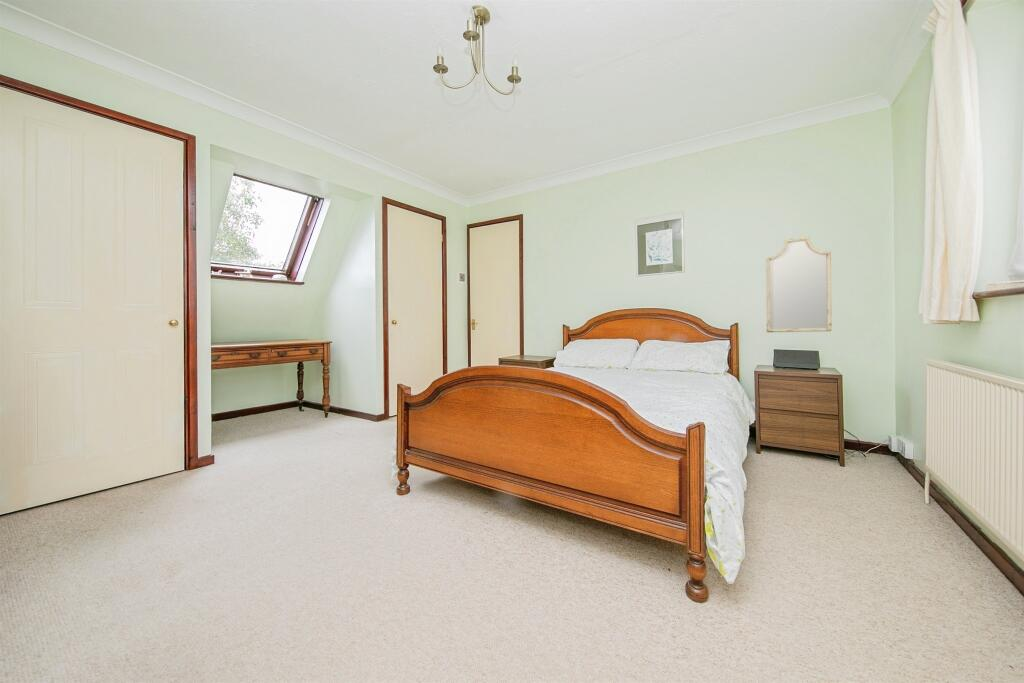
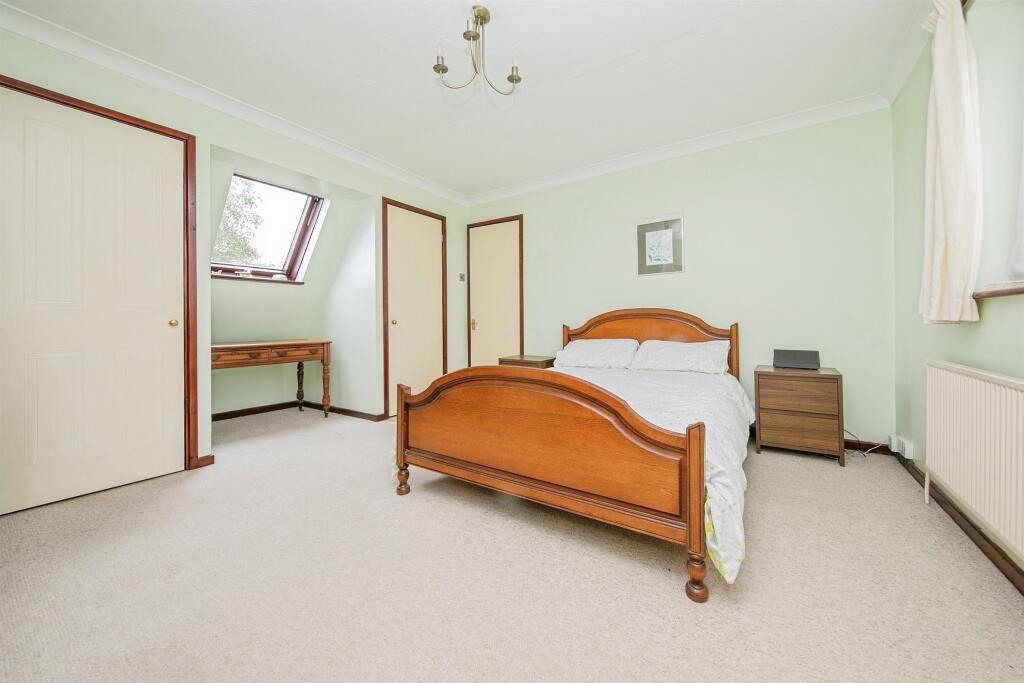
- home mirror [765,236,833,333]
